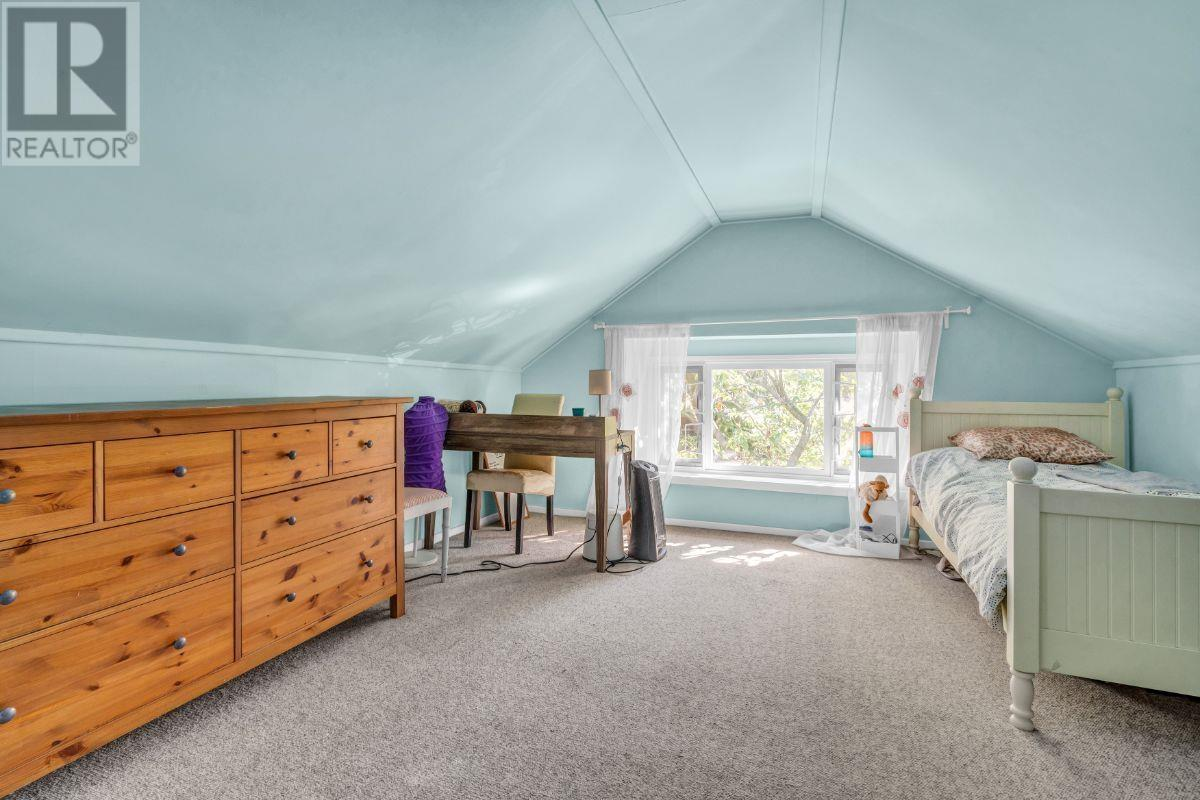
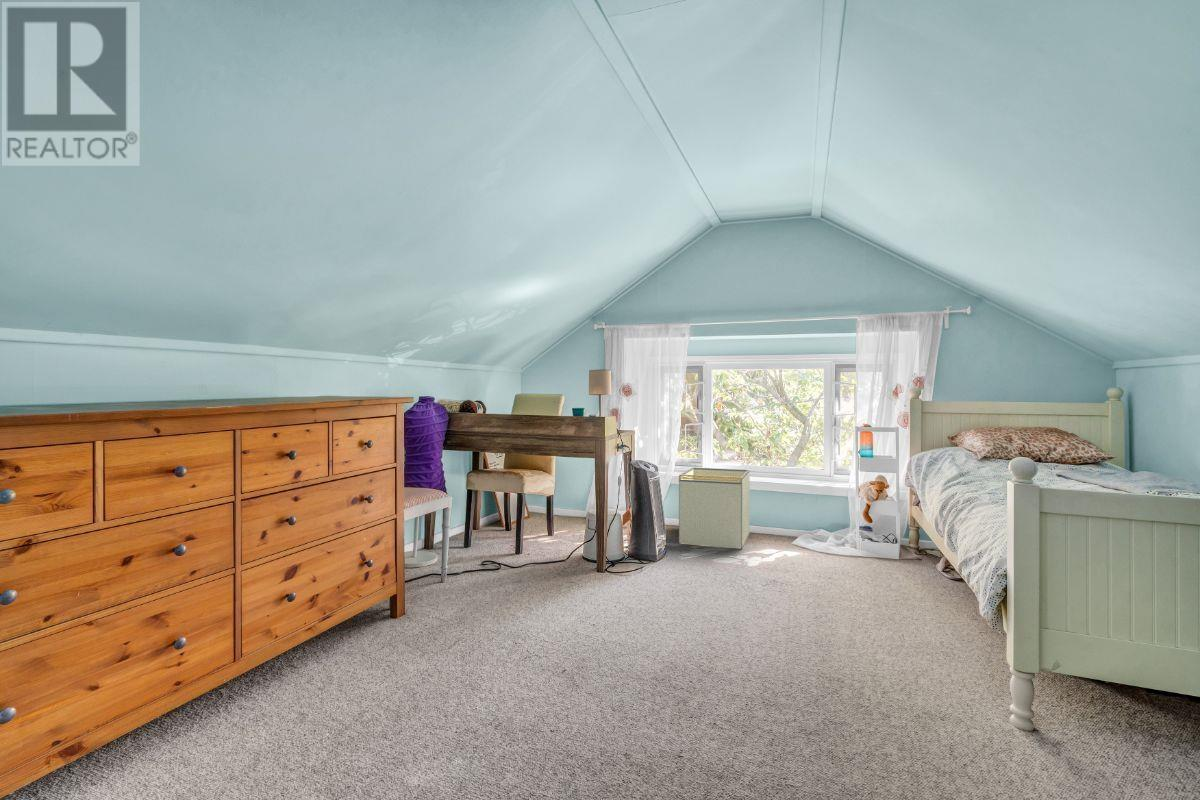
+ storage bin [678,467,751,550]
